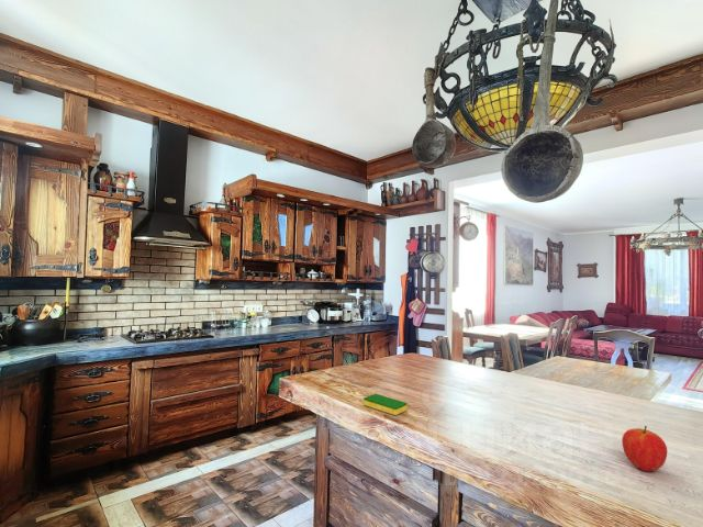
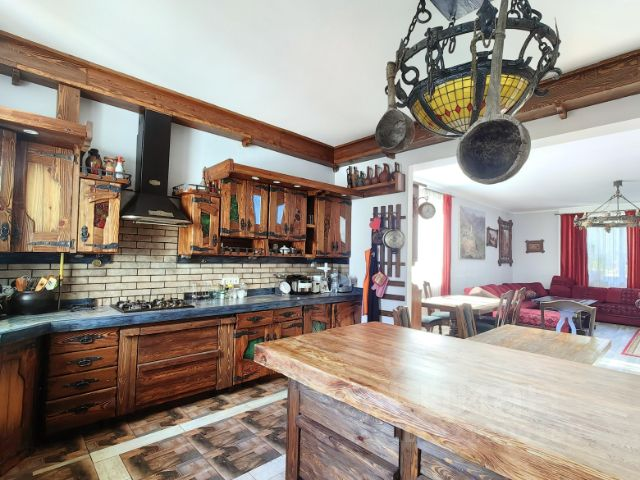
- dish sponge [362,393,409,416]
- apple [621,425,668,472]
